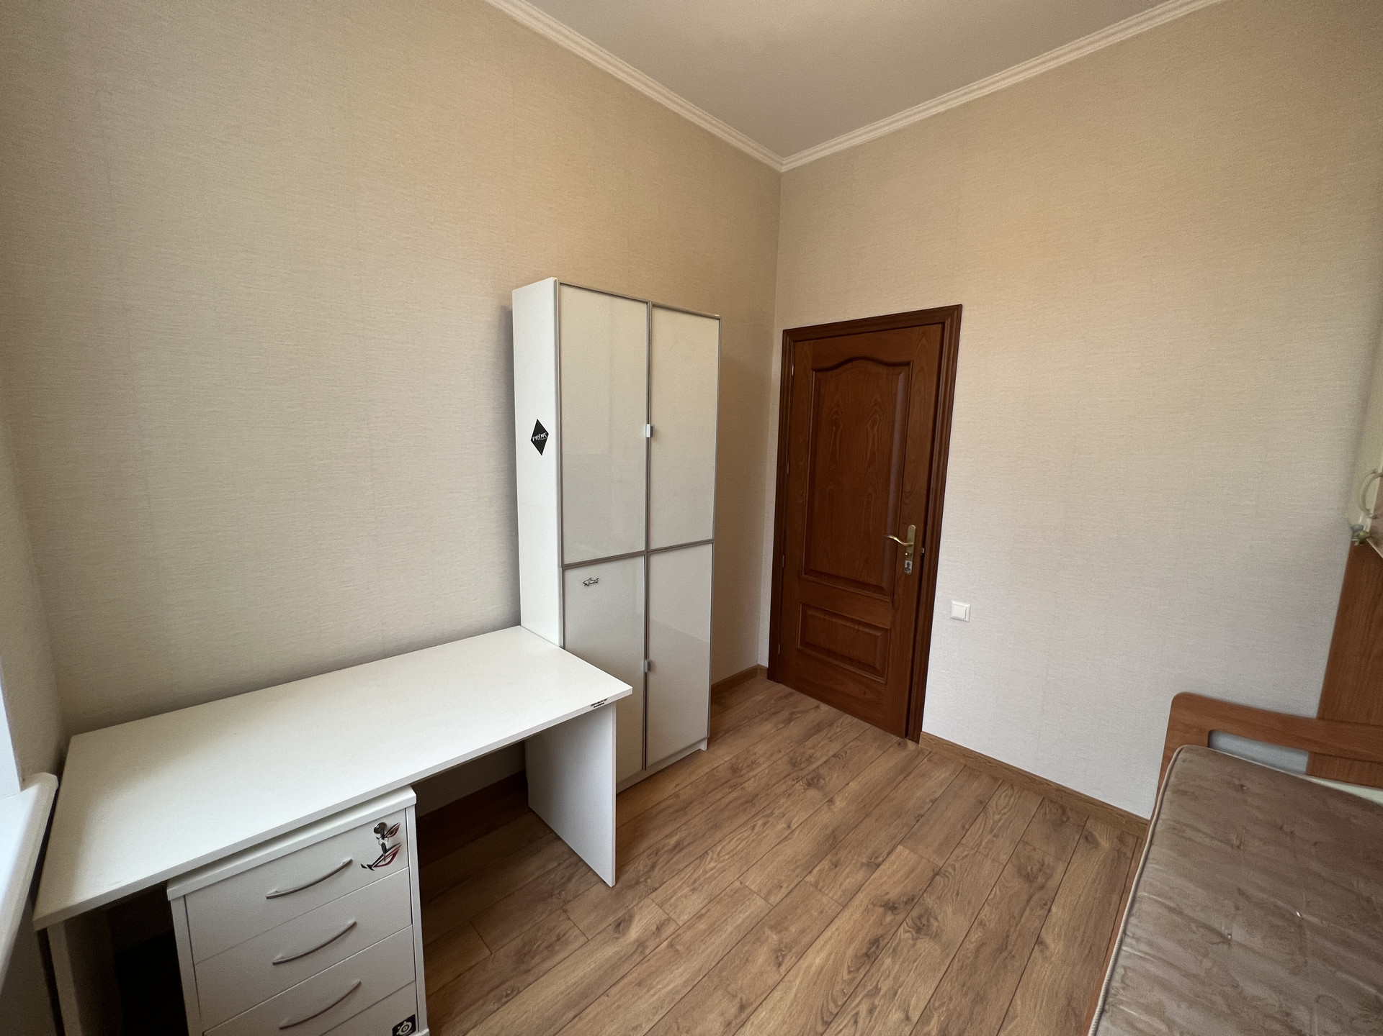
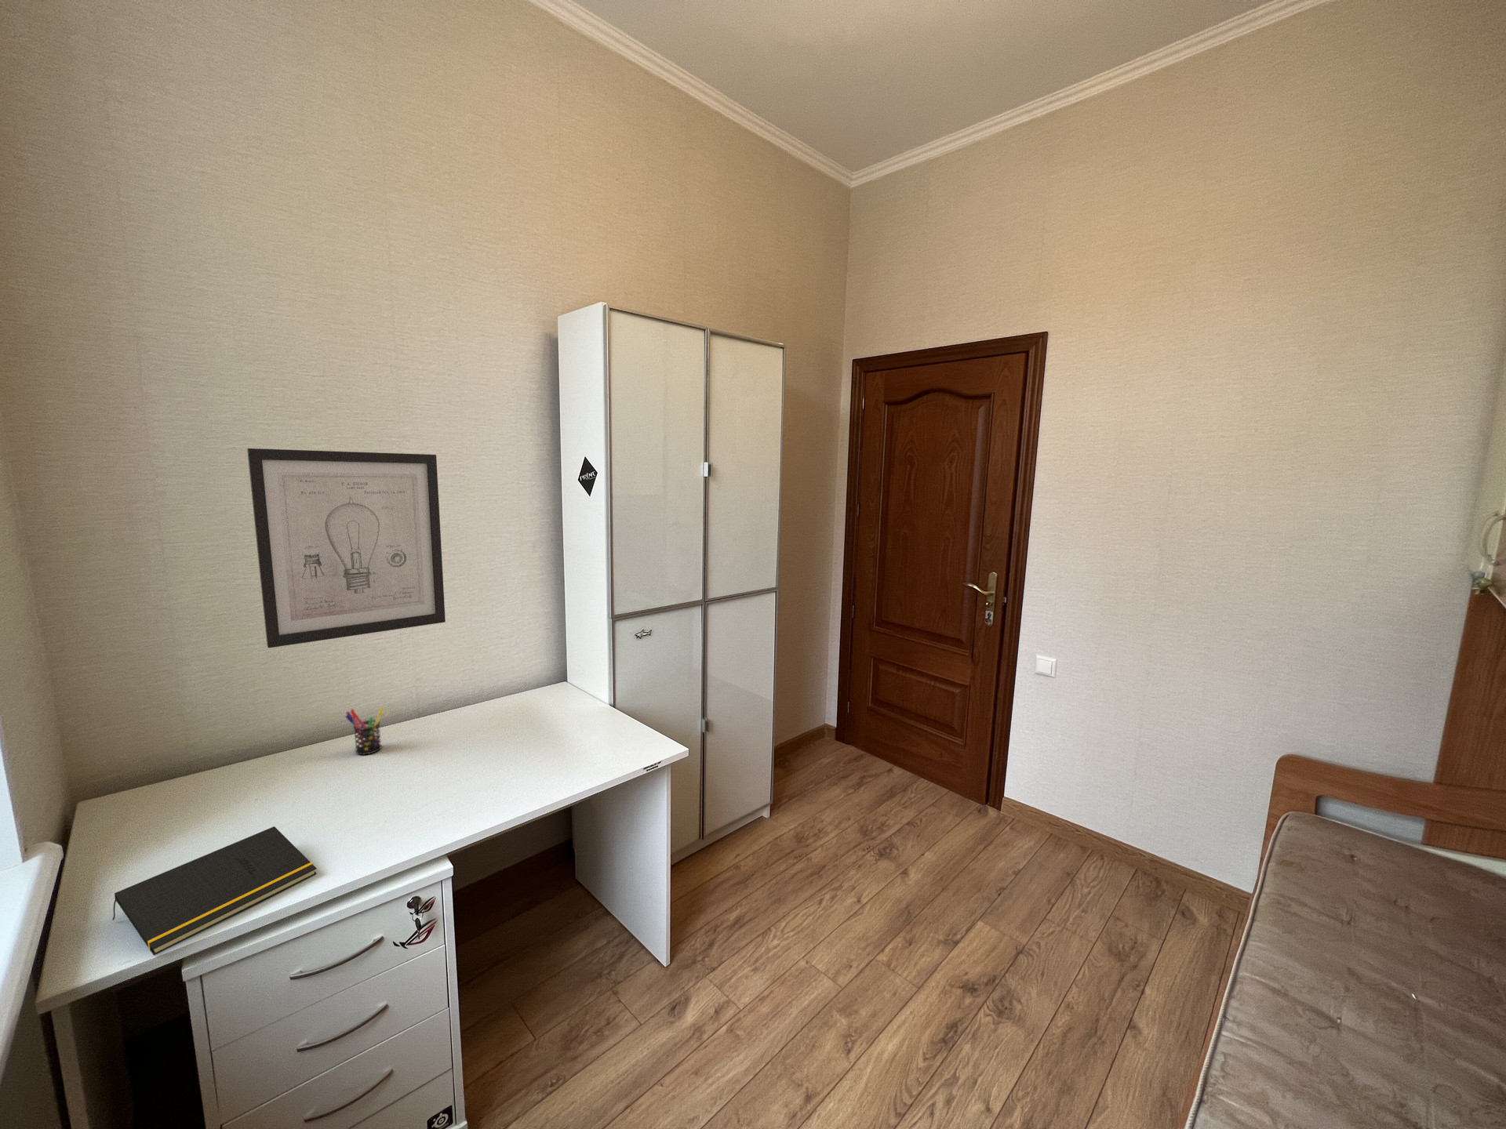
+ pen holder [344,707,385,755]
+ notepad [111,825,318,956]
+ wall art [247,447,446,649]
